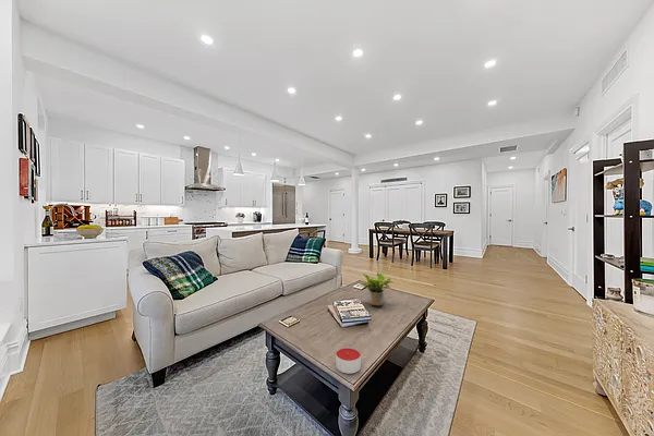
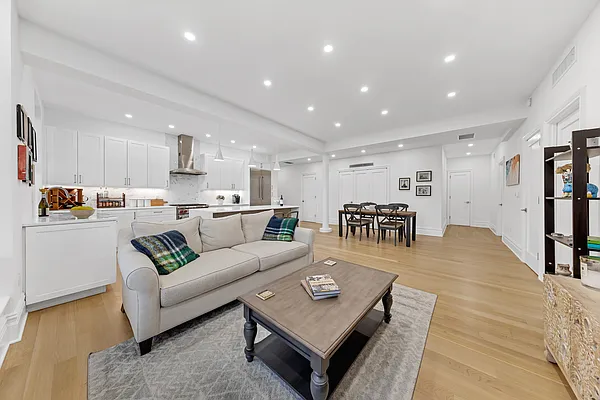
- potted plant [359,271,395,306]
- candle [335,346,362,375]
